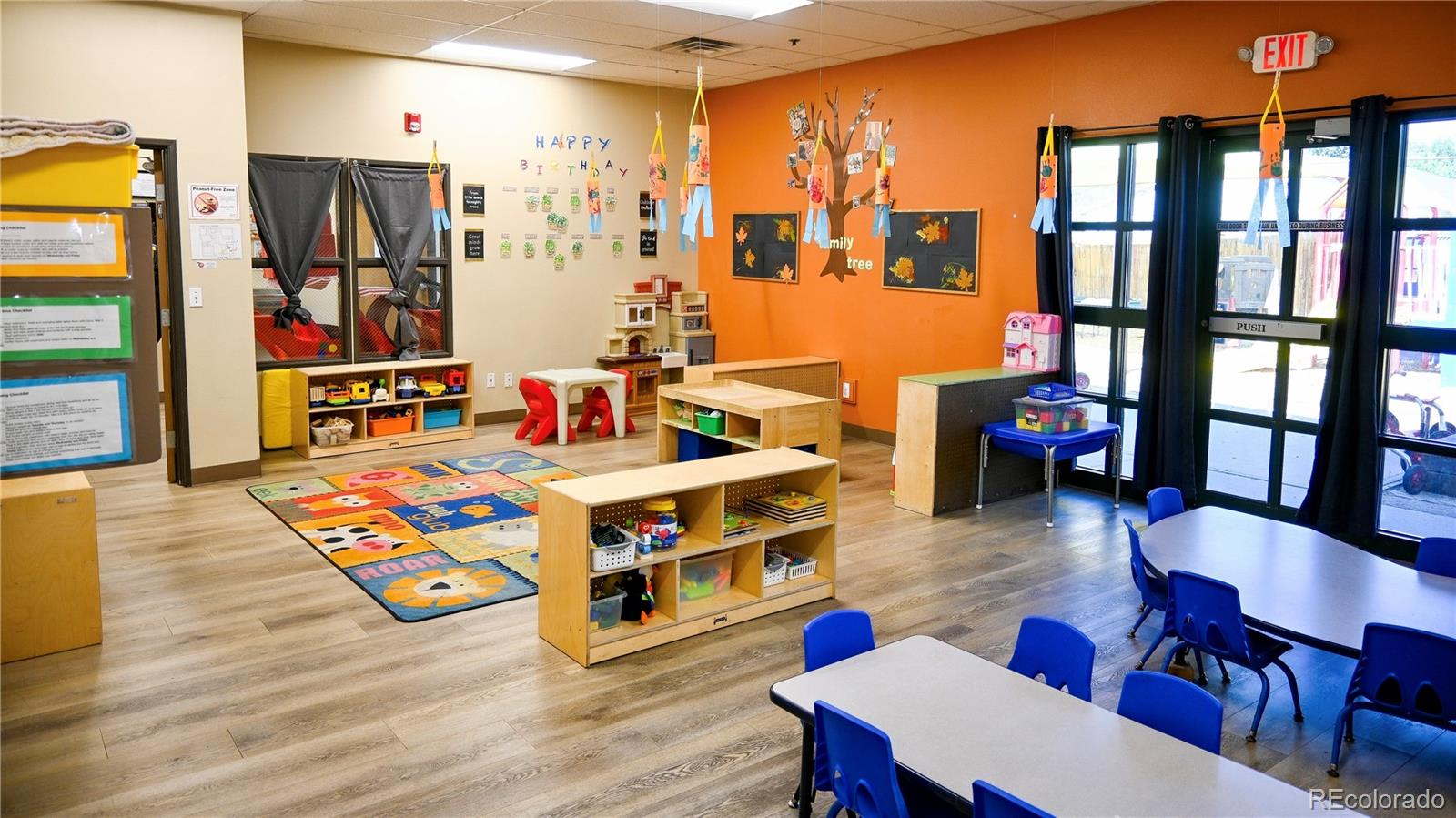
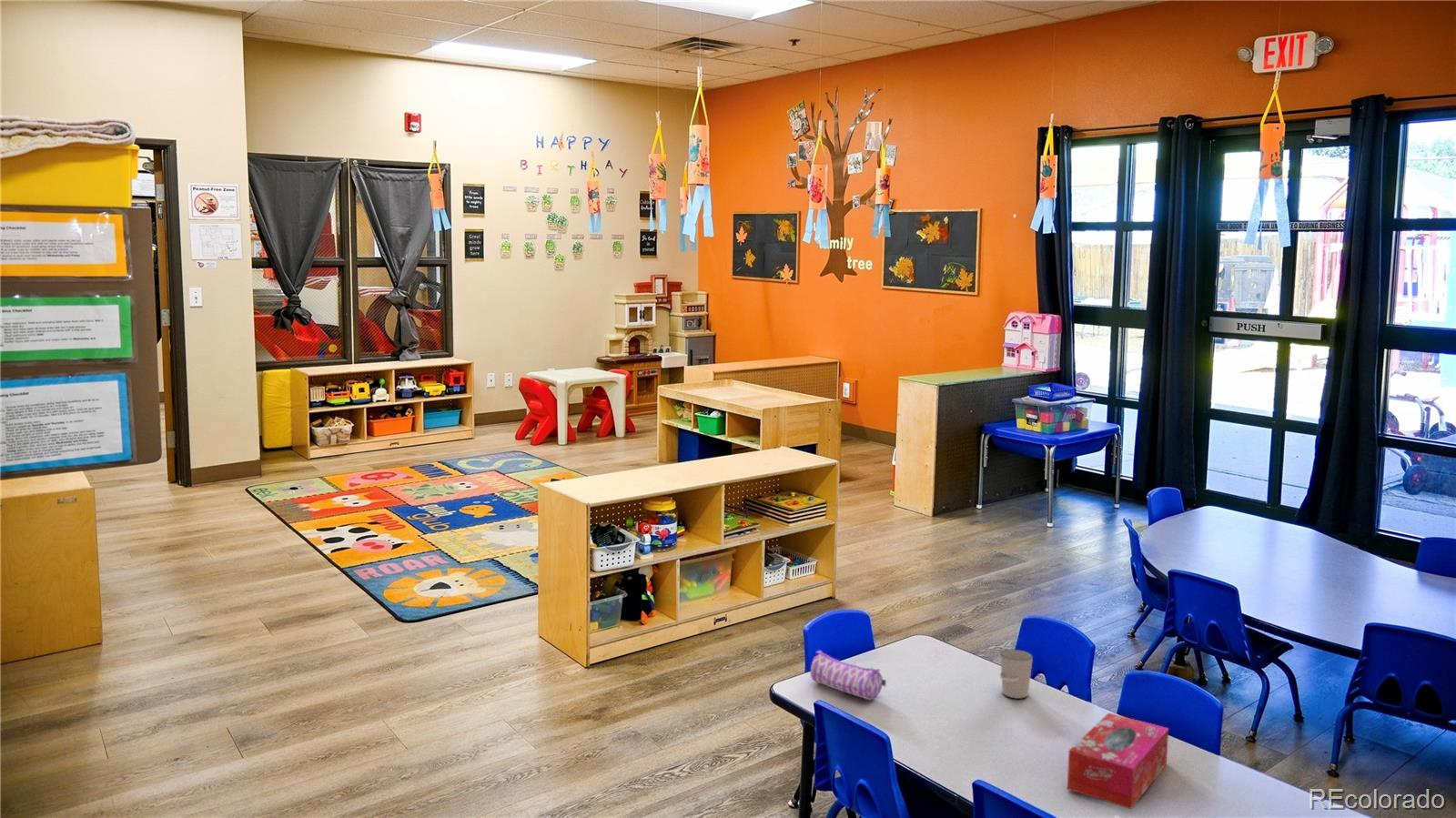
+ cup [999,649,1034,700]
+ tissue box [1067,712,1169,810]
+ pencil case [810,650,887,701]
